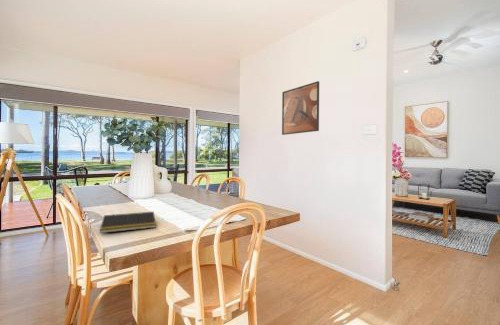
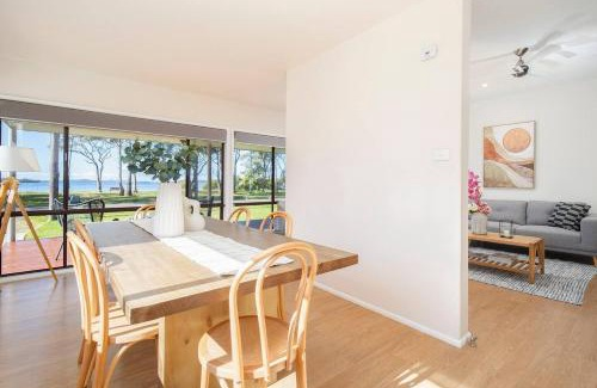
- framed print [281,80,320,136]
- notepad [99,211,157,234]
